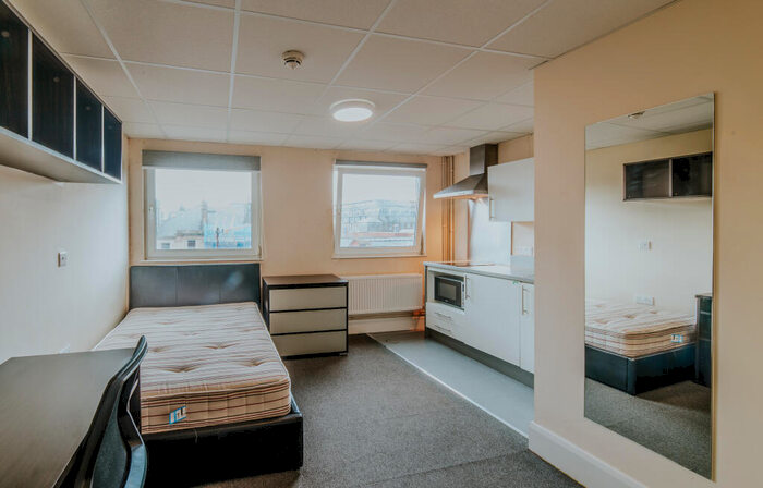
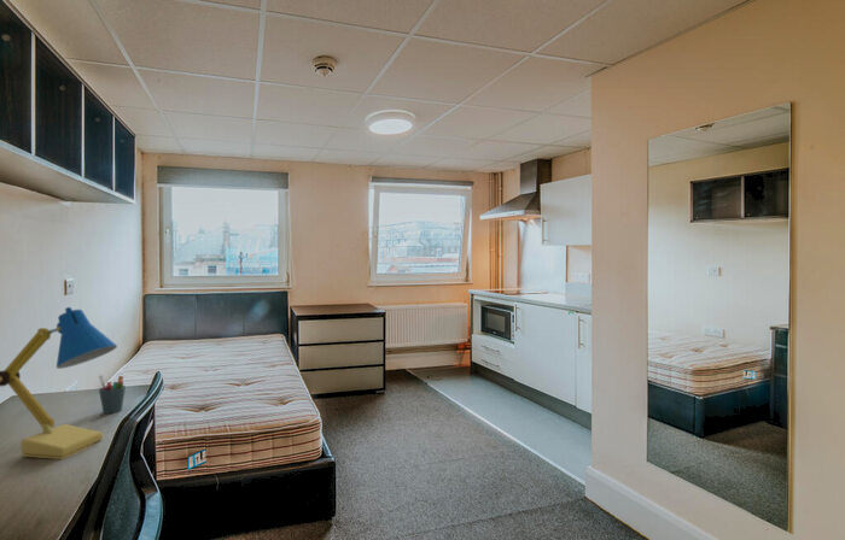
+ desk lamp [0,306,118,460]
+ pen holder [98,374,127,415]
